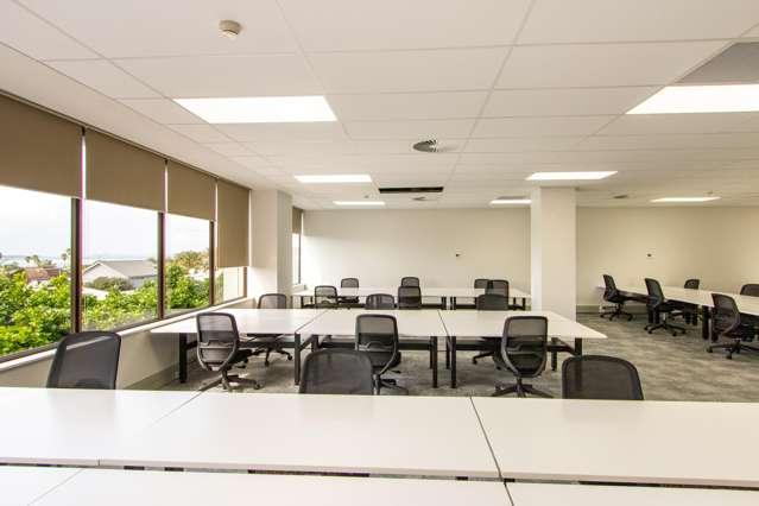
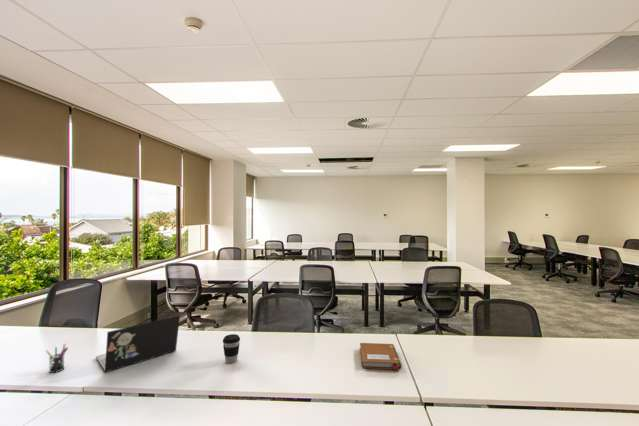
+ coffee cup [222,333,241,364]
+ laptop [95,315,181,373]
+ pen holder [45,343,69,374]
+ notebook [359,342,402,370]
